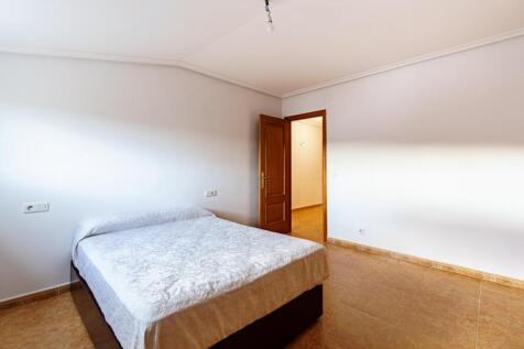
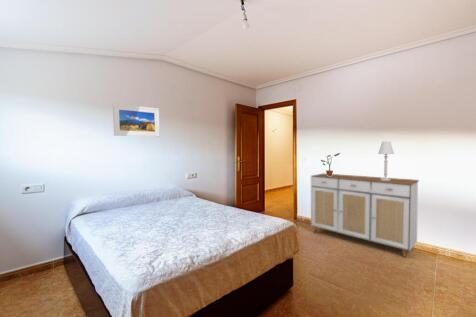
+ potted plant [320,152,341,176]
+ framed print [112,103,161,138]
+ sideboard [310,172,420,259]
+ table lamp [377,140,395,180]
